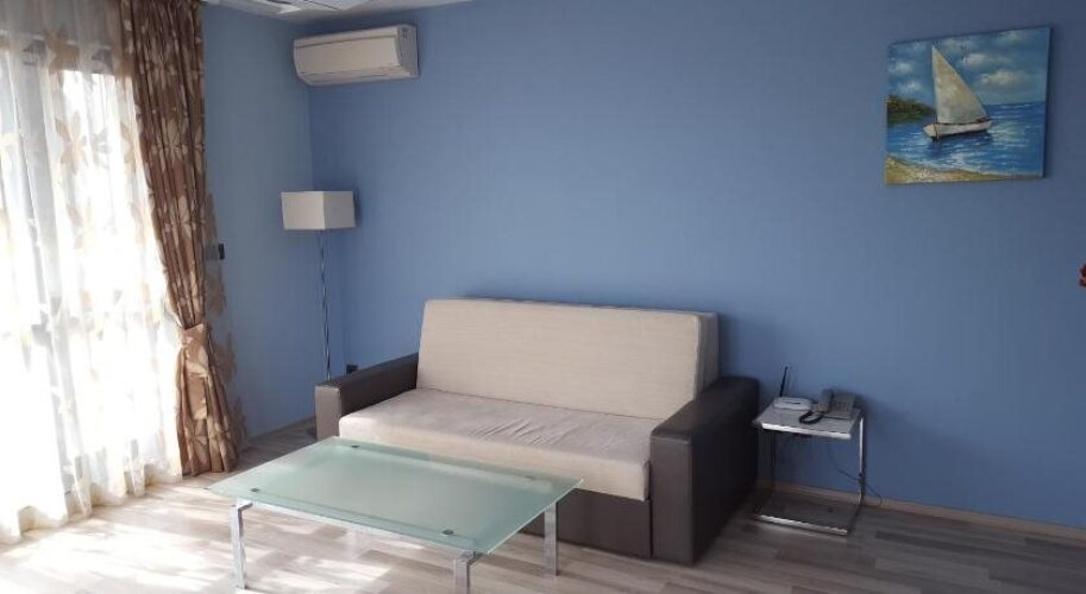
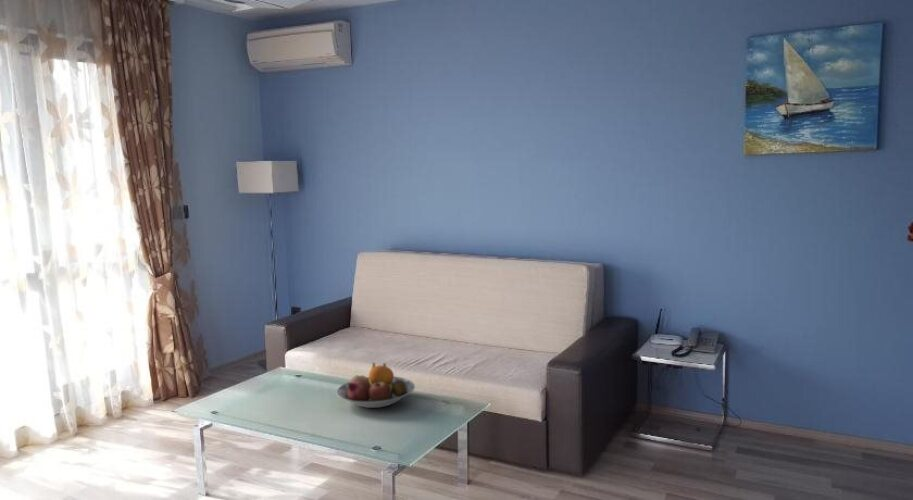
+ fruit bowl [335,361,416,409]
